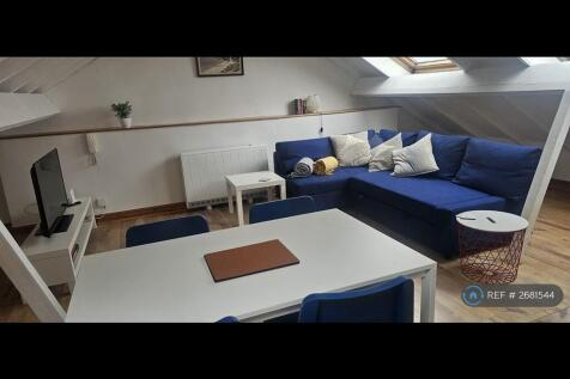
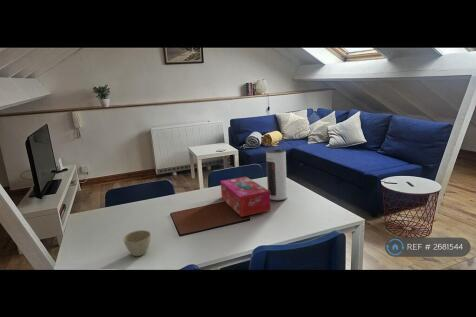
+ flower pot [122,229,152,257]
+ speaker [265,148,288,201]
+ tissue box [220,176,271,218]
